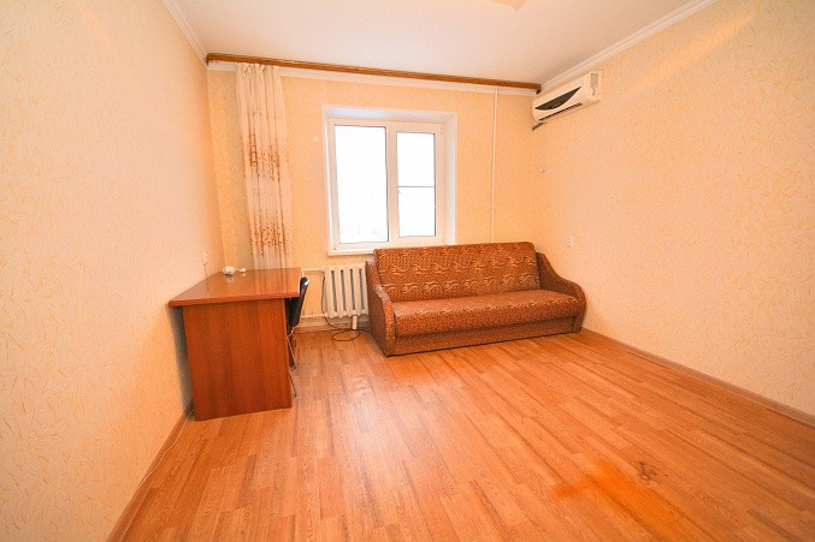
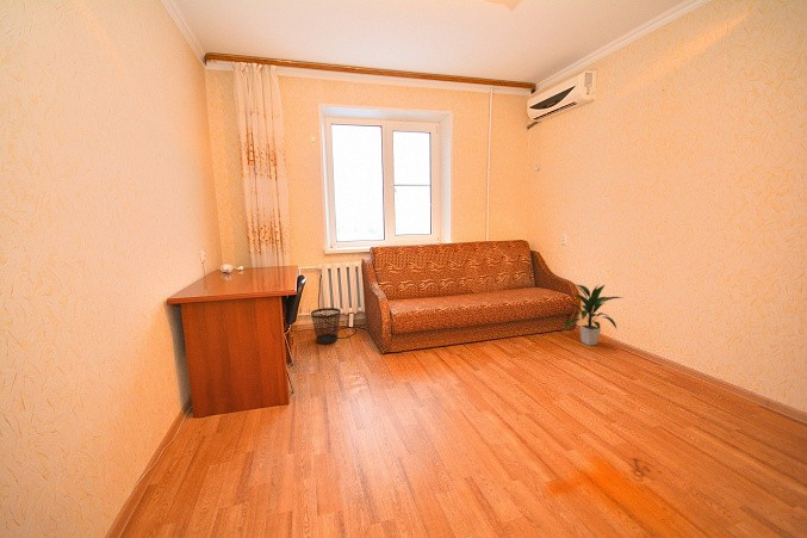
+ wastebasket [310,307,342,345]
+ indoor plant [563,283,625,346]
